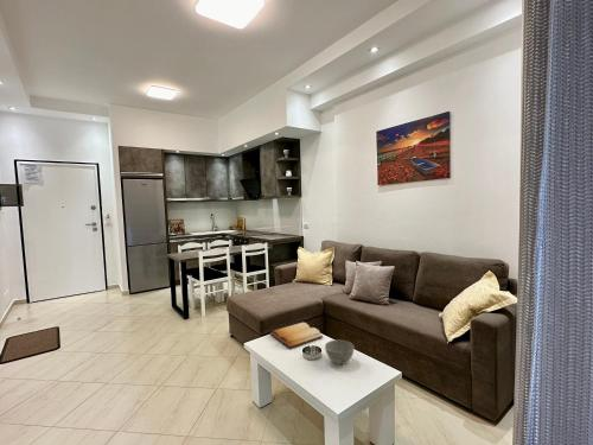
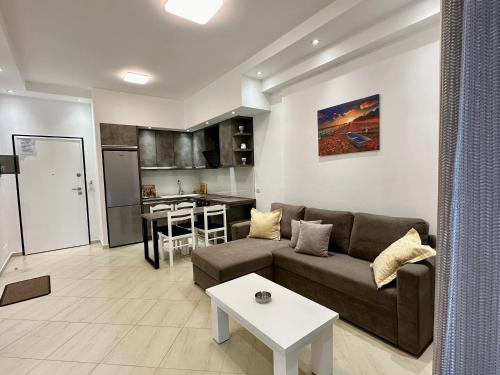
- bible [269,322,324,349]
- bowl [324,338,356,367]
